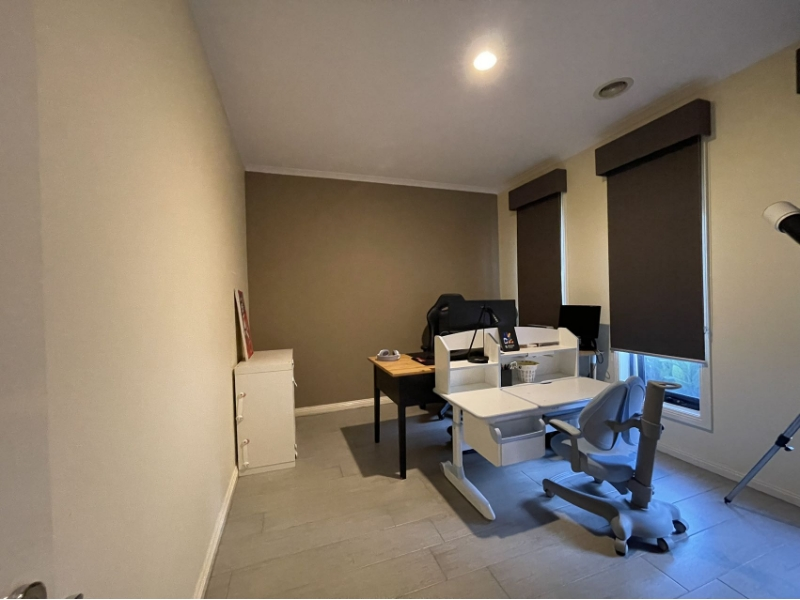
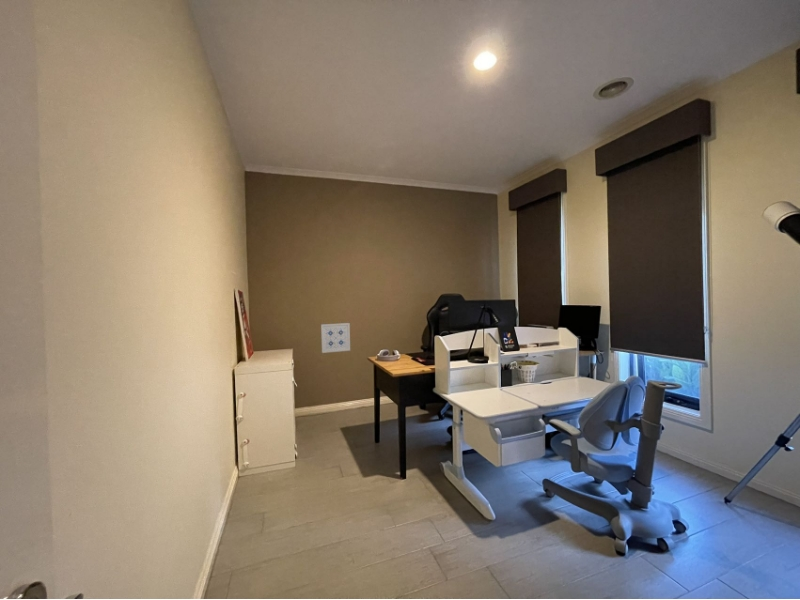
+ wall art [320,322,351,354]
